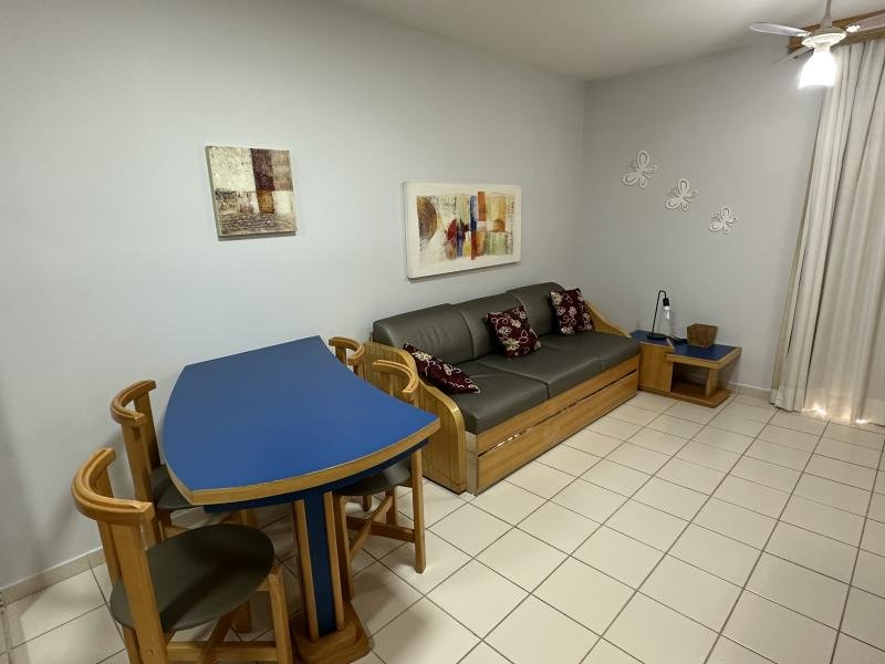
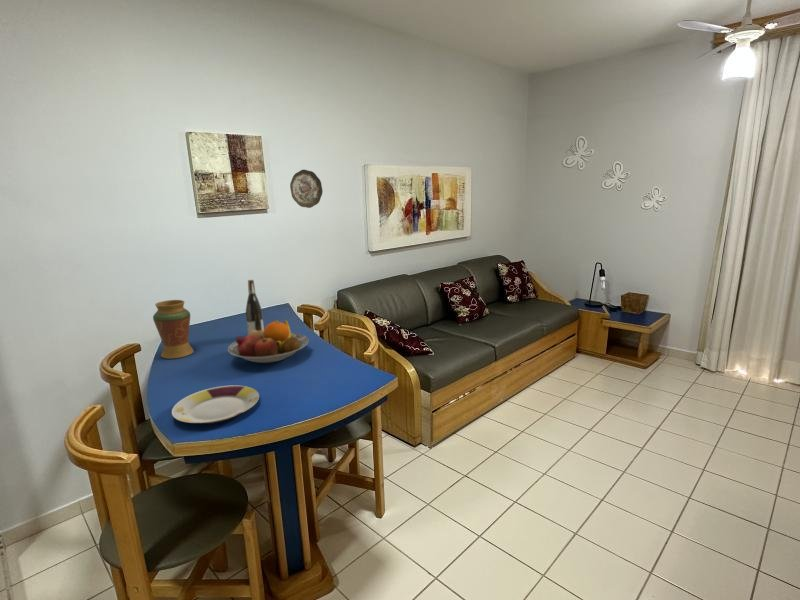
+ wine bottle [245,279,265,334]
+ decorative plate [289,169,324,209]
+ plate [171,385,260,424]
+ decorative vase [152,299,195,359]
+ fruit bowl [227,318,310,364]
